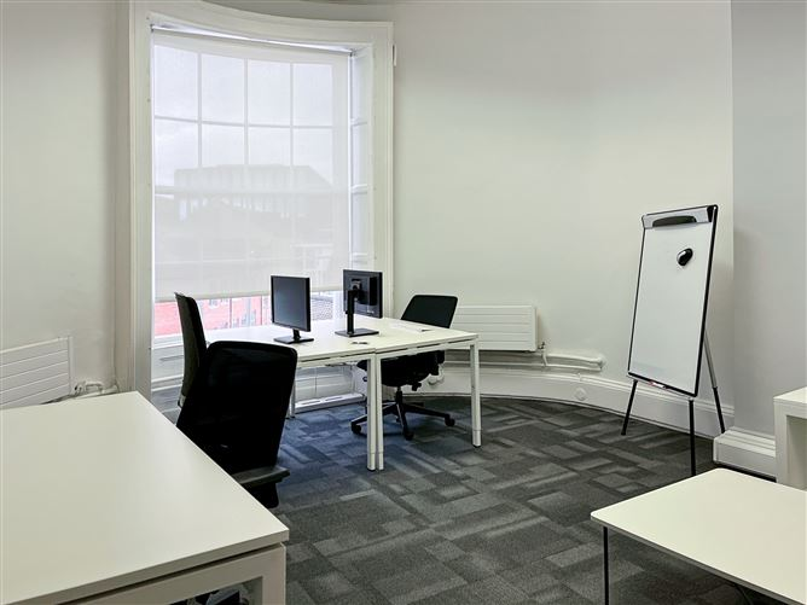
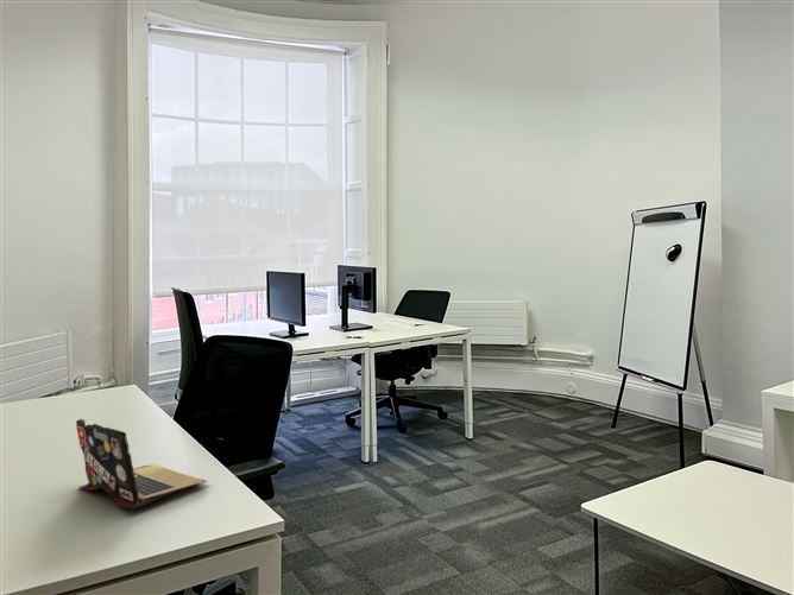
+ laptop [75,418,208,509]
